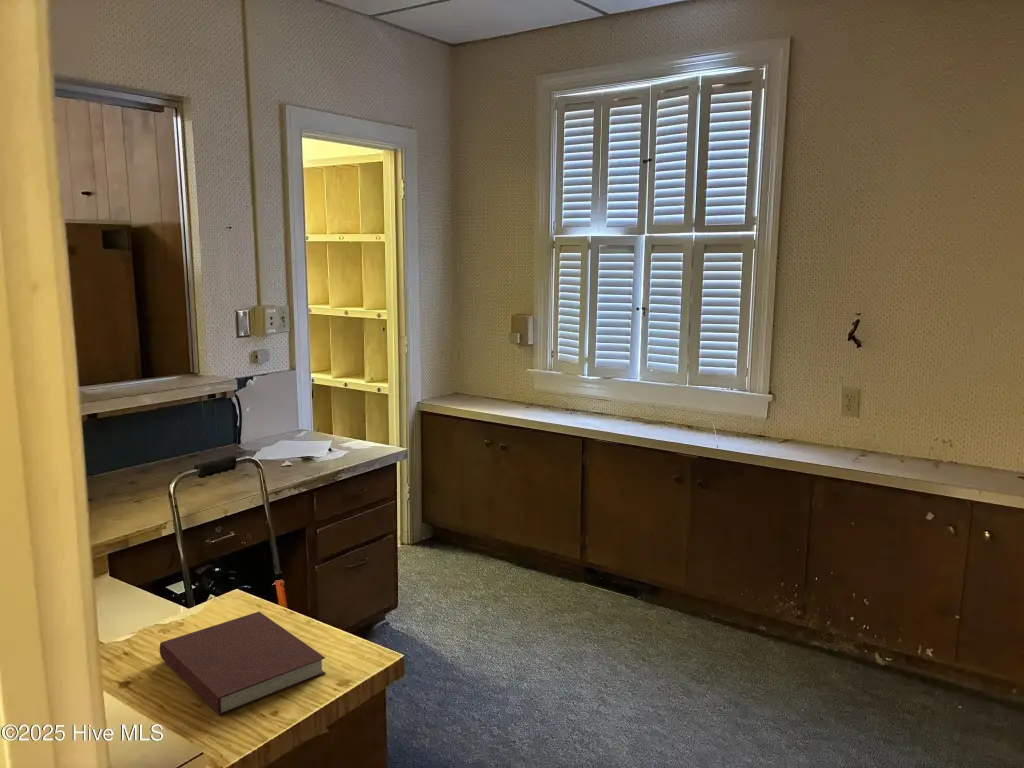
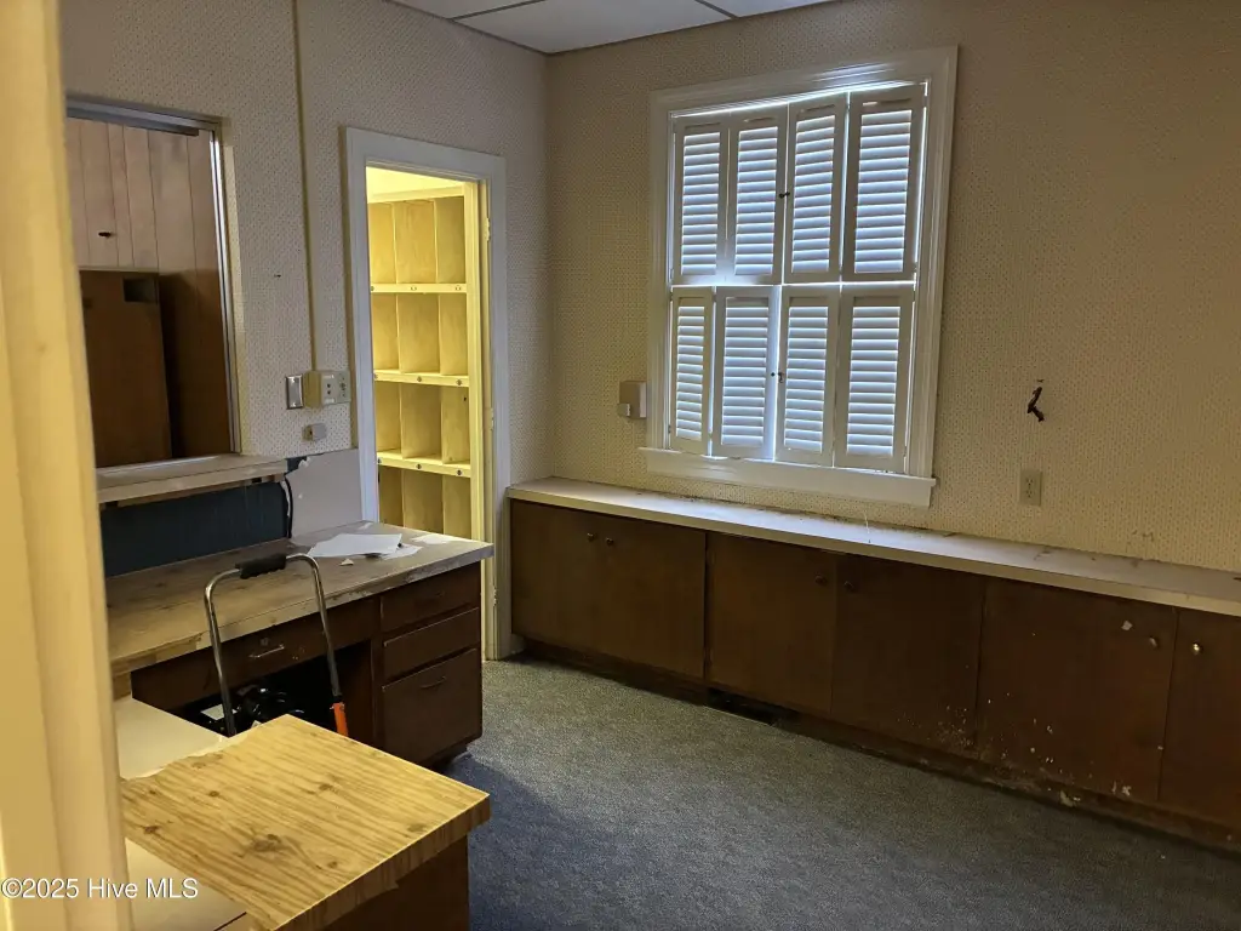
- notebook [159,611,327,717]
